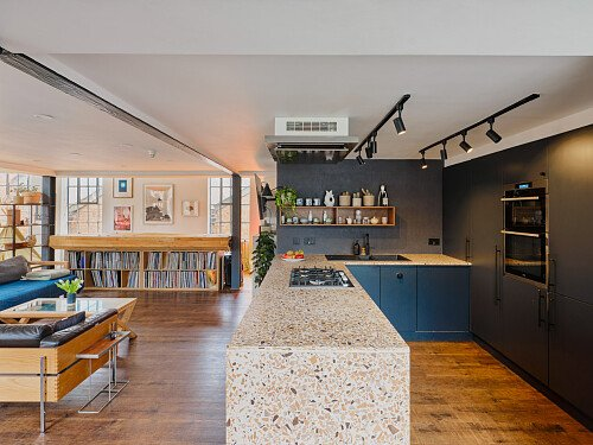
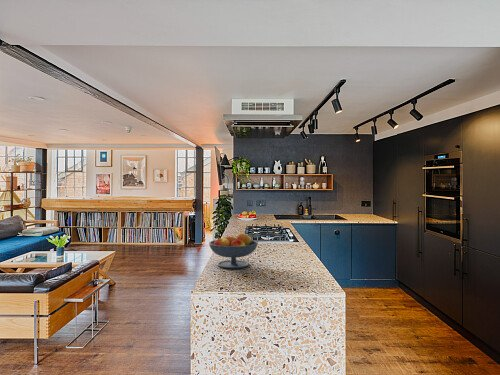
+ fruit bowl [208,232,259,270]
